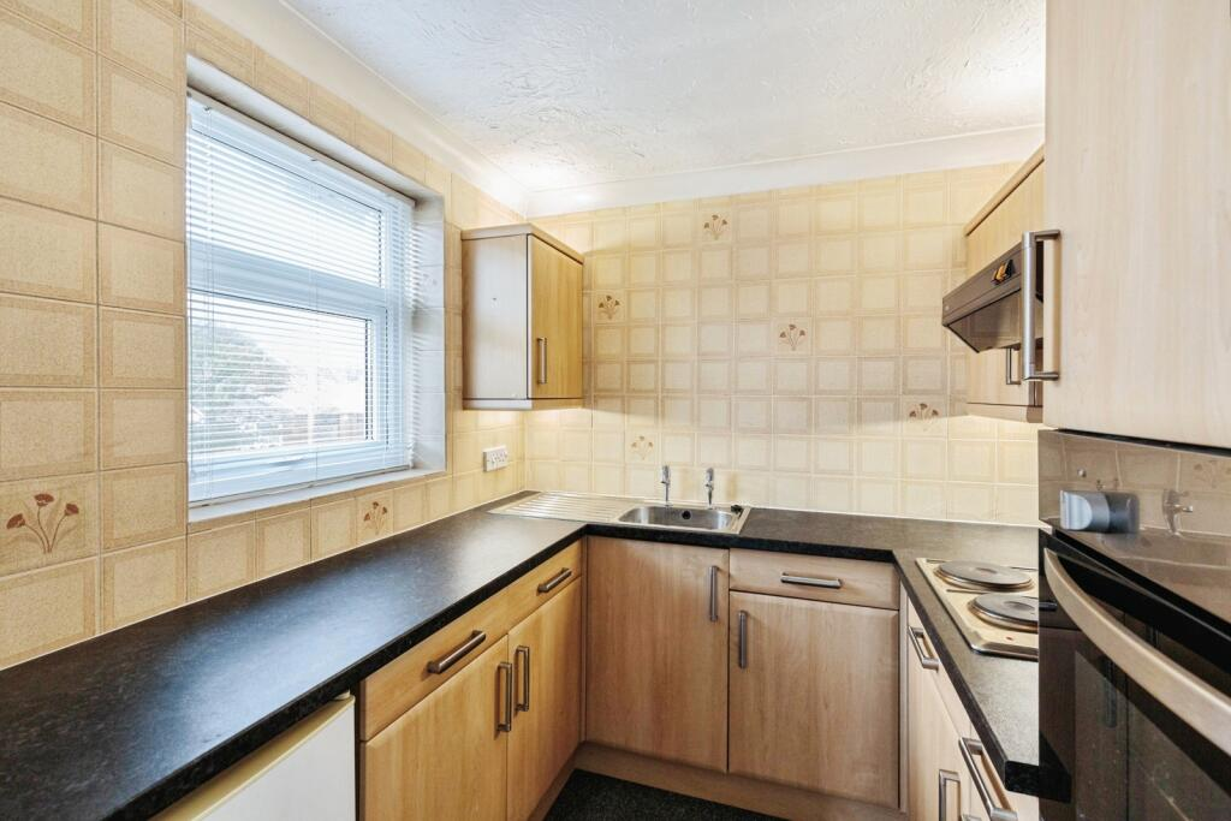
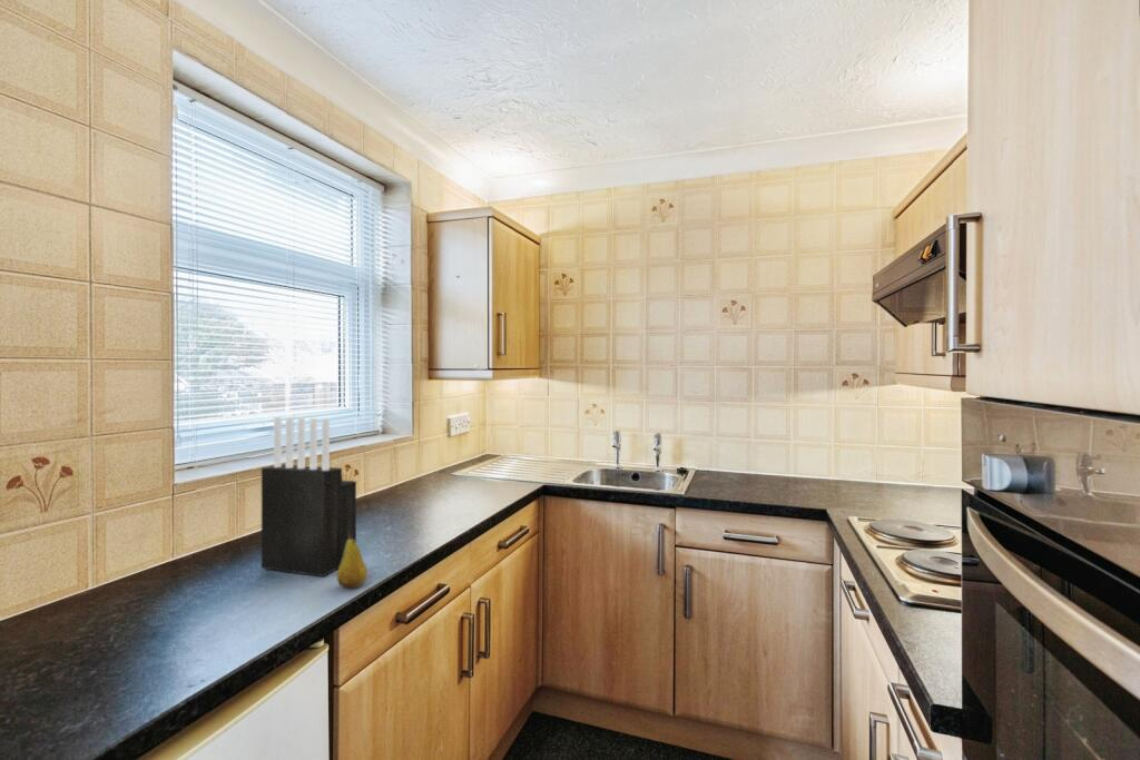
+ knife block [261,416,357,578]
+ fruit [336,530,368,589]
